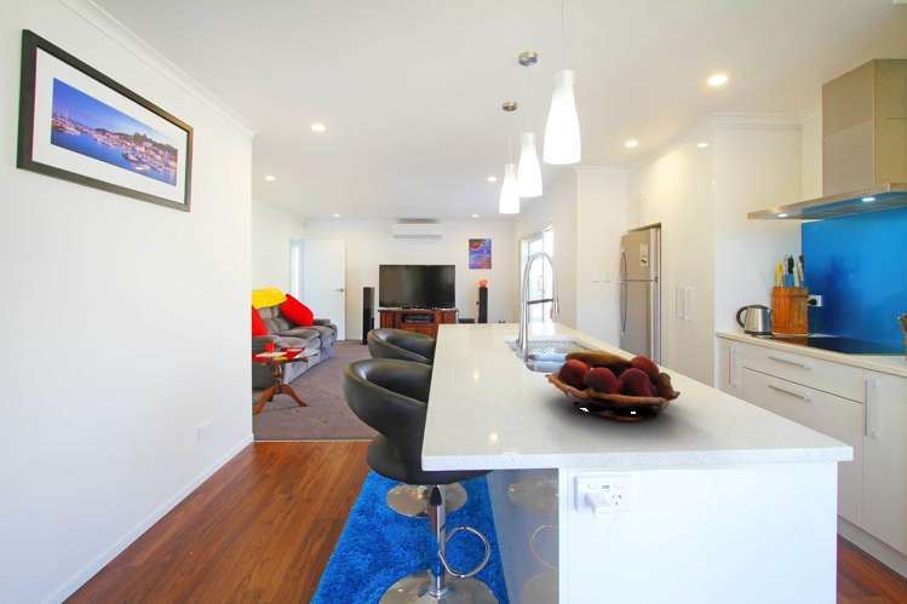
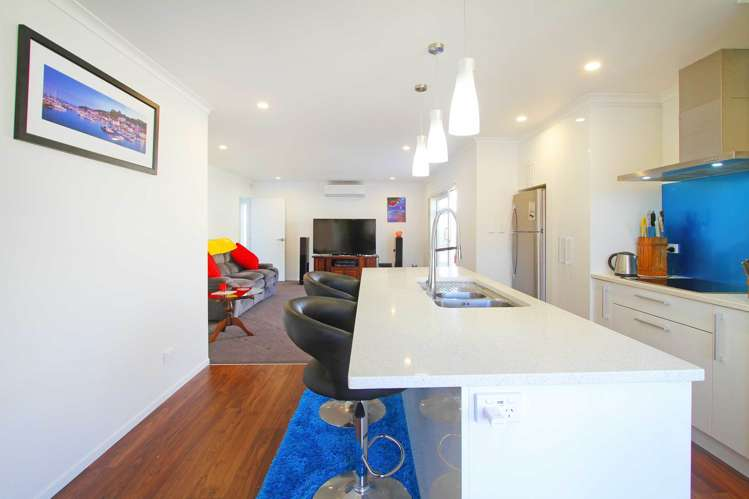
- fruit basket [544,350,682,421]
